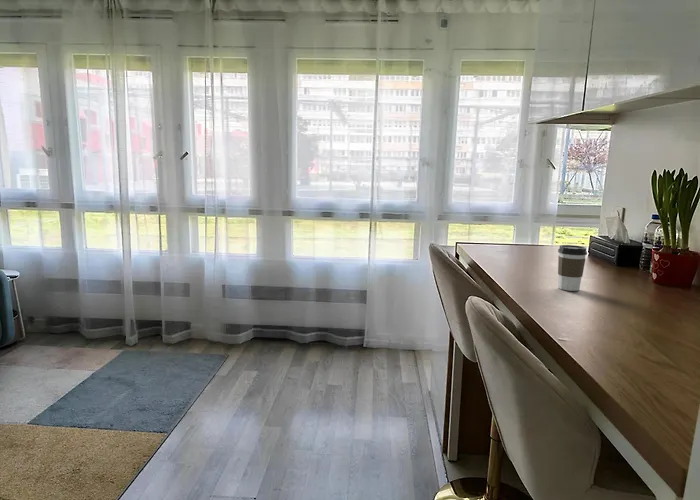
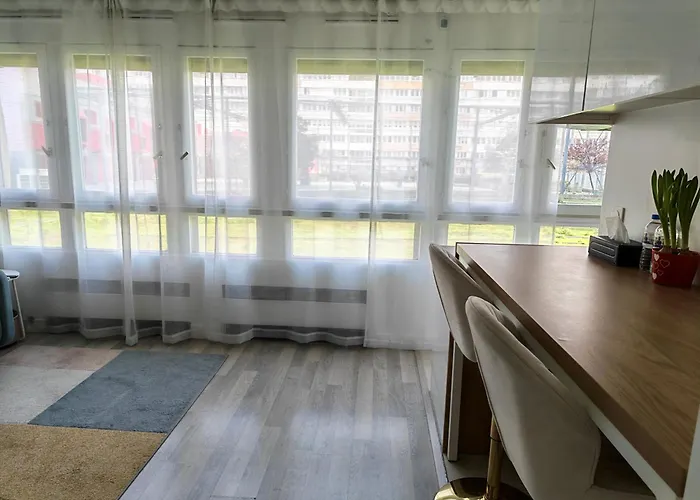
- coffee cup [557,244,588,292]
